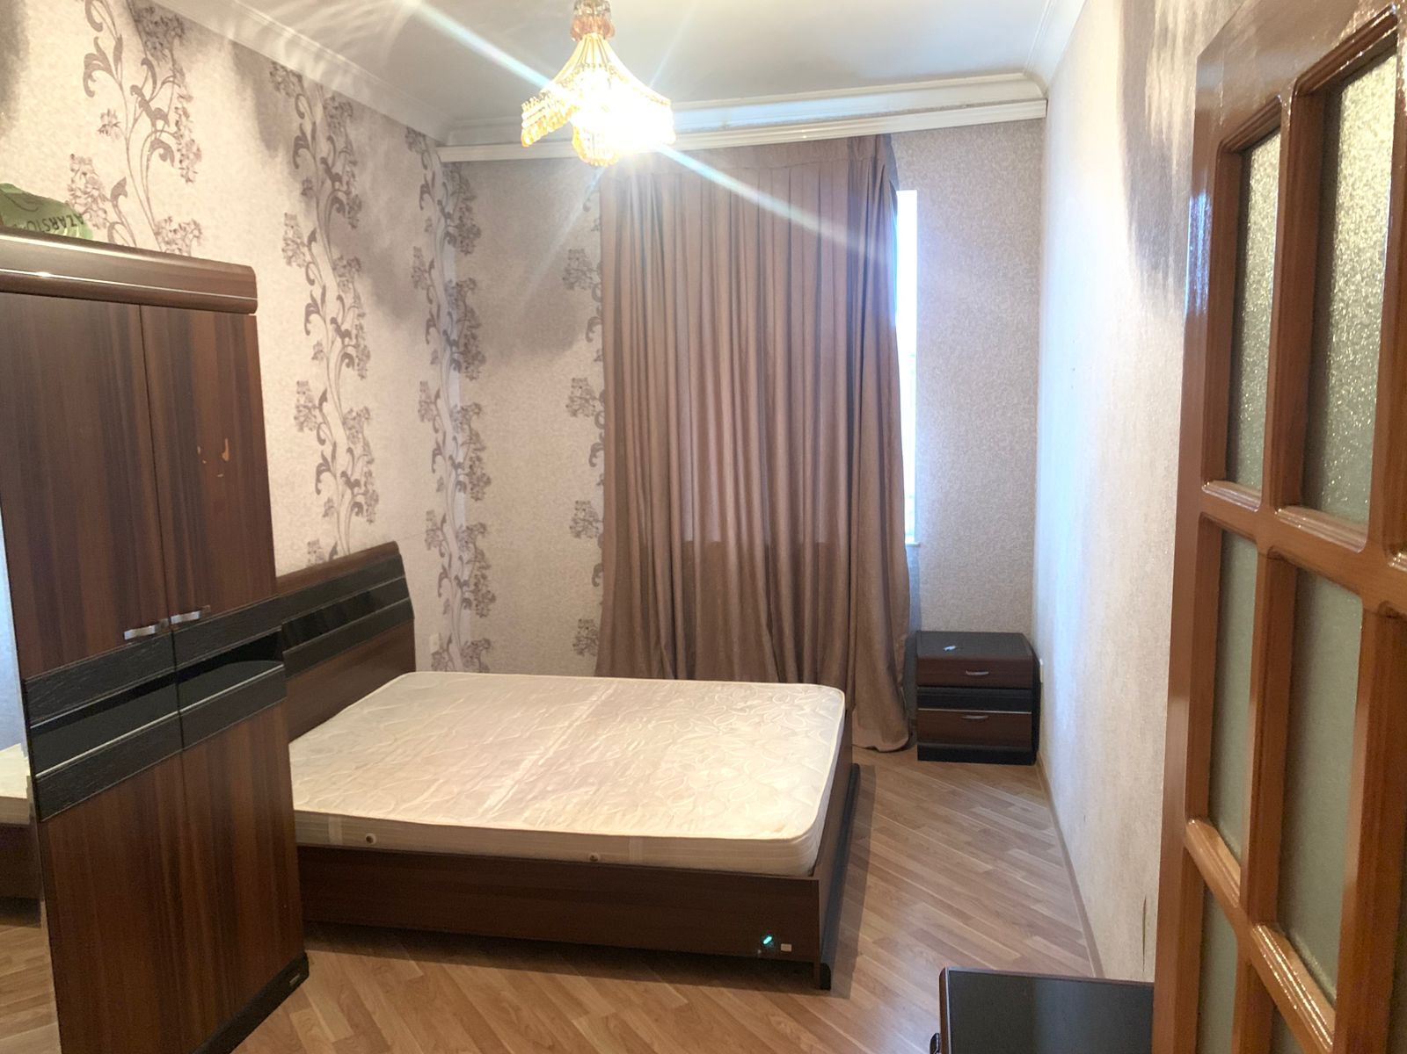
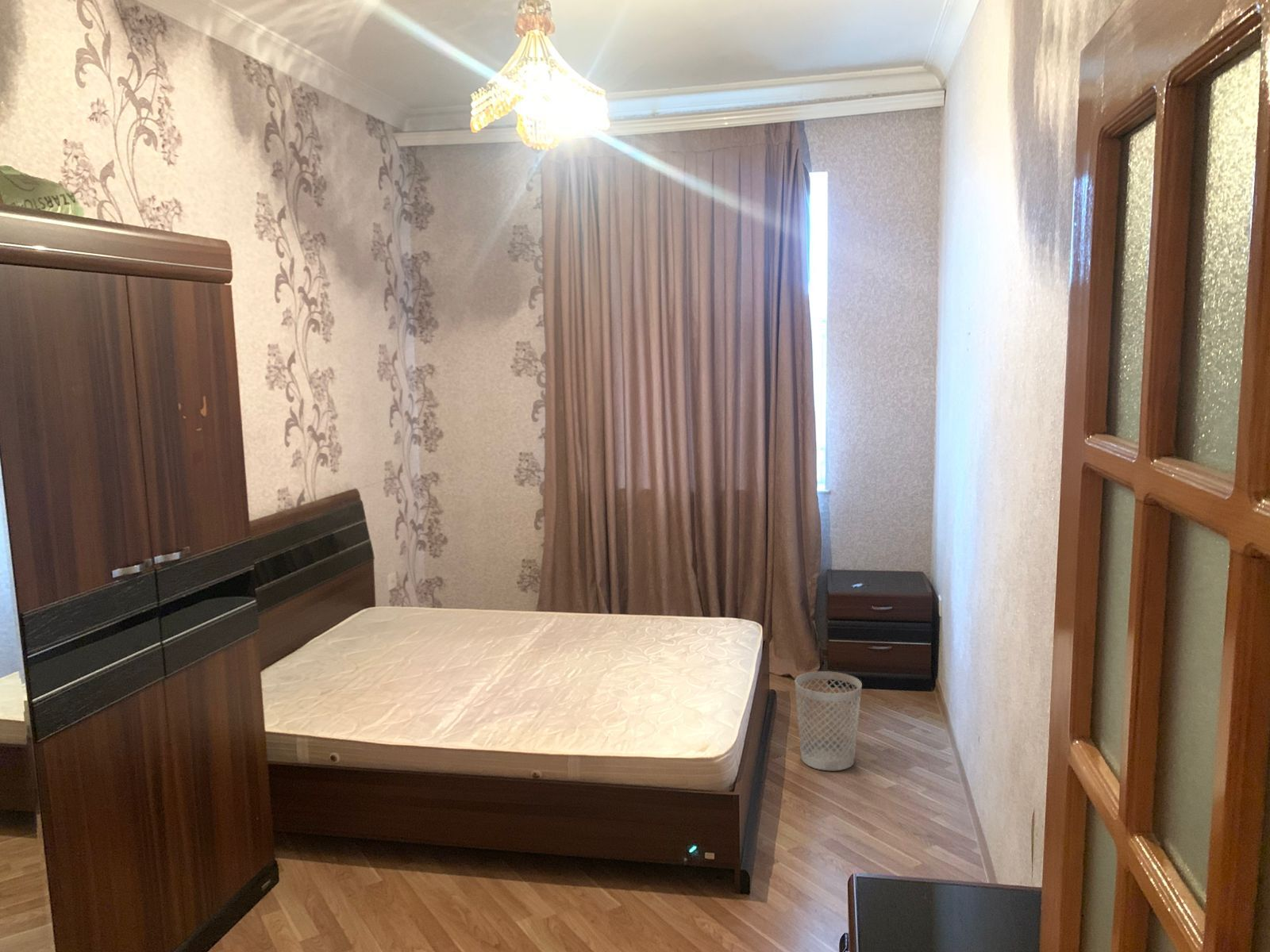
+ wastebasket [795,670,863,771]
